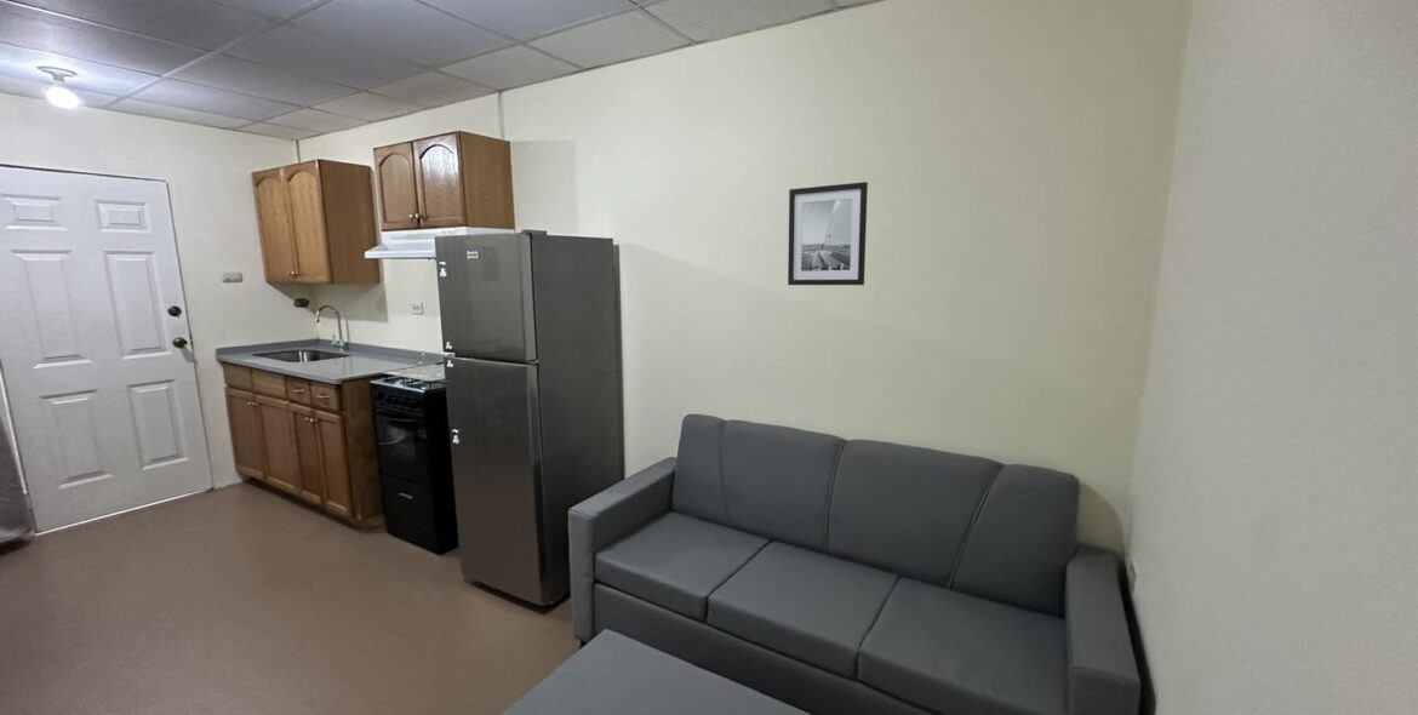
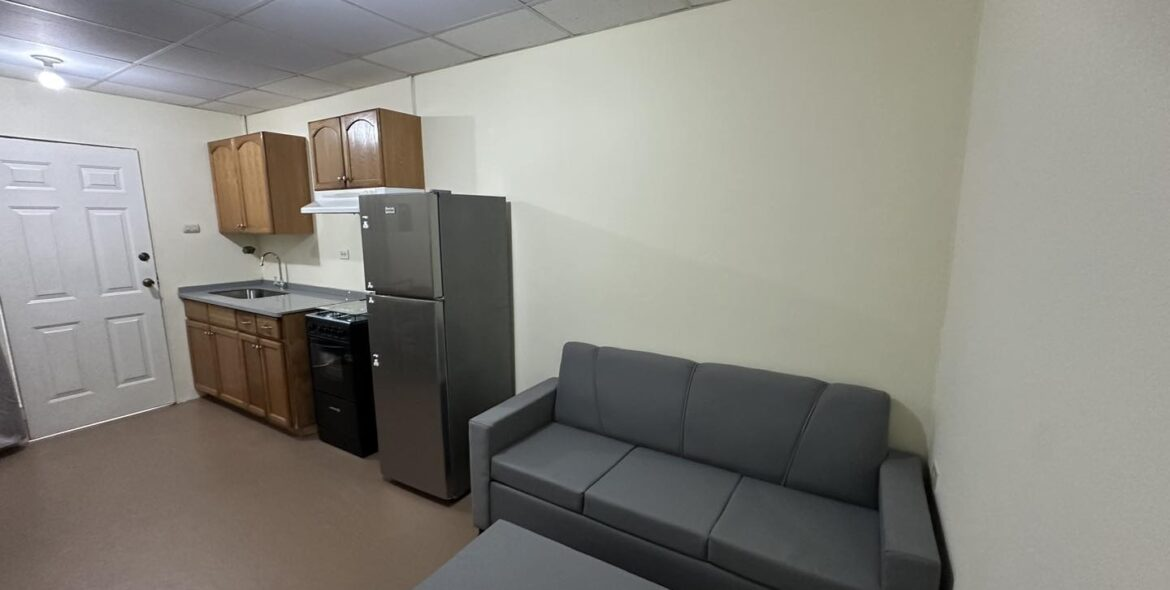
- wall art [787,181,869,286]
